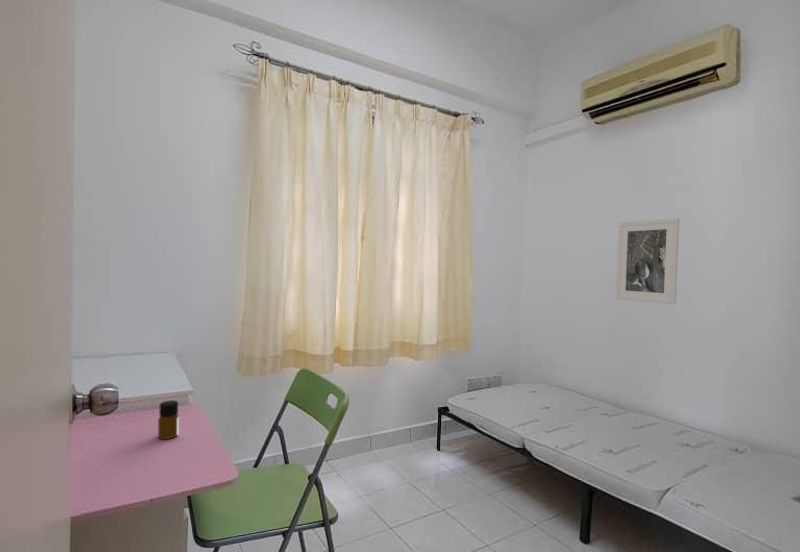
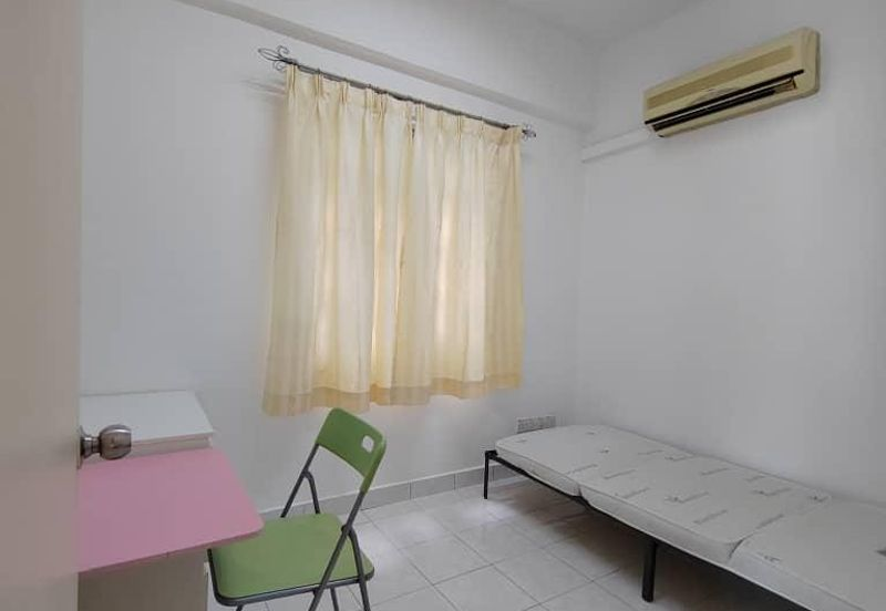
- bottle [157,399,180,440]
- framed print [615,217,681,305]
